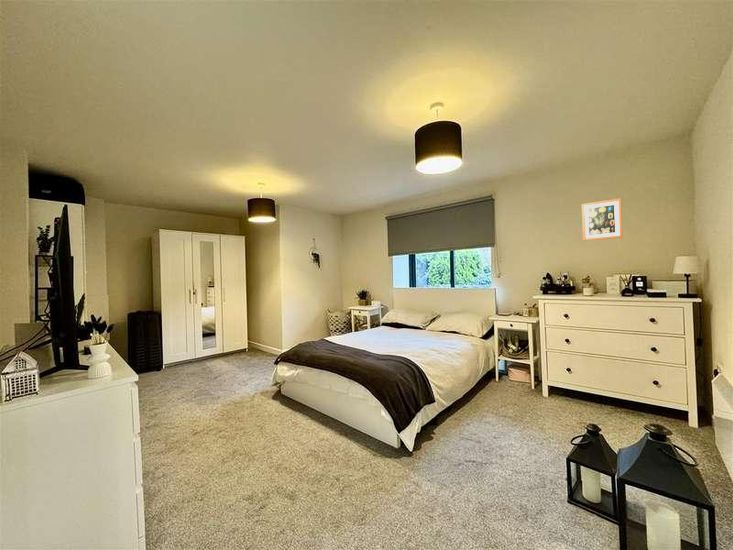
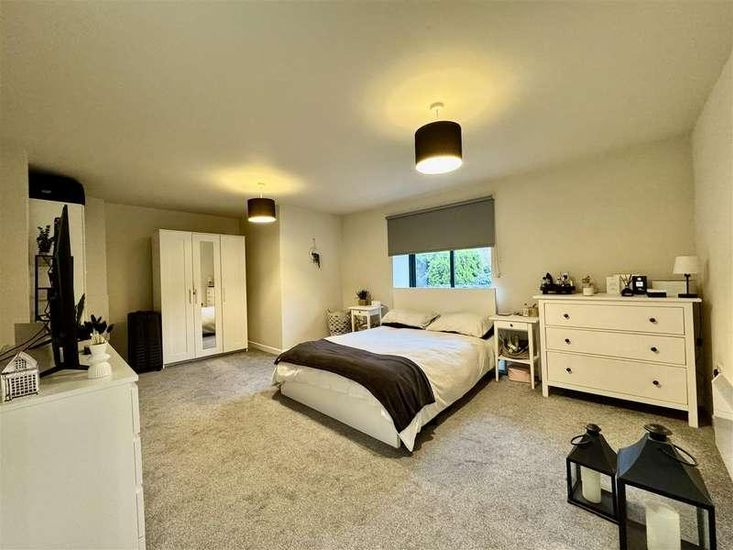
- wall art [581,197,624,242]
